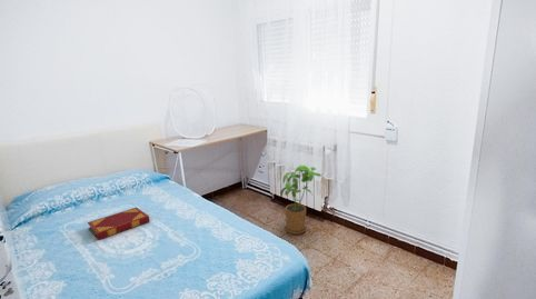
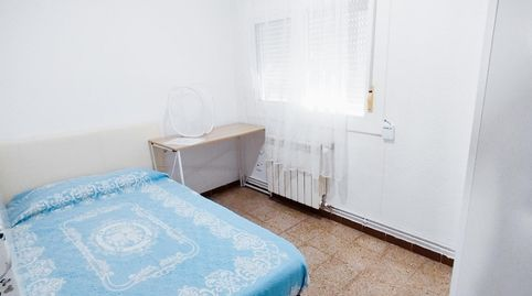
- house plant [279,165,322,236]
- hardback book [87,207,150,241]
